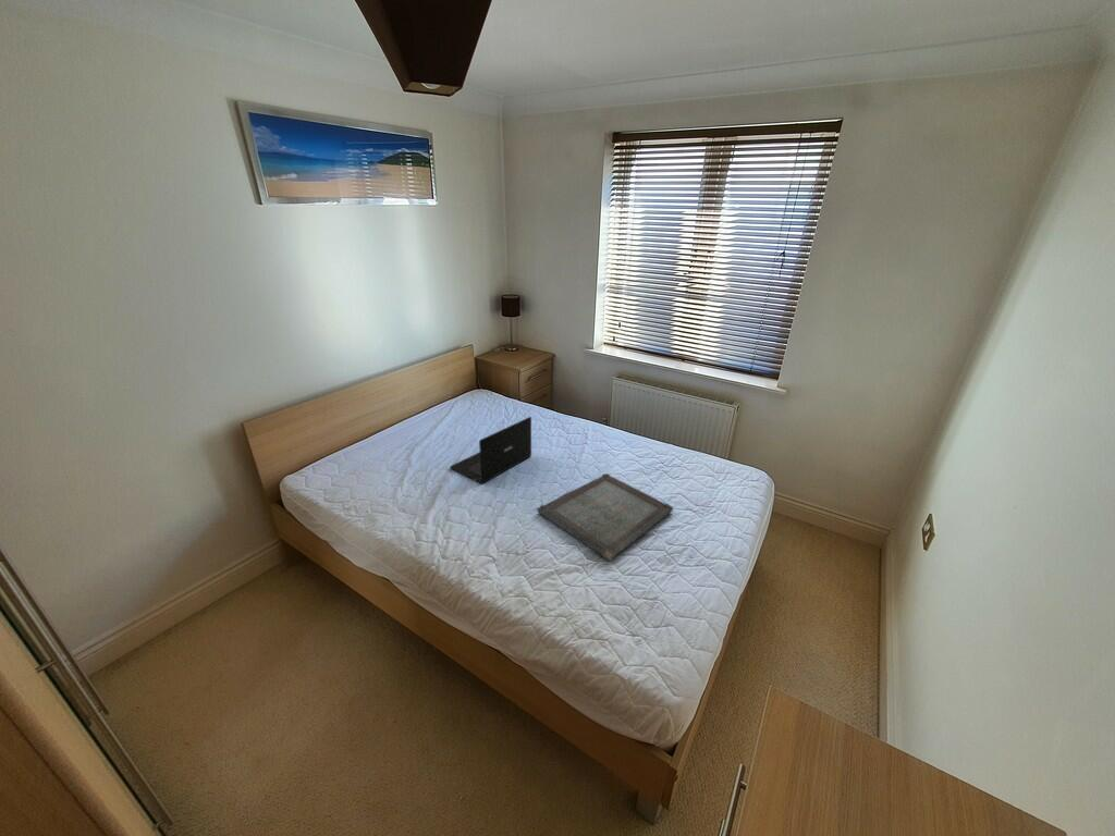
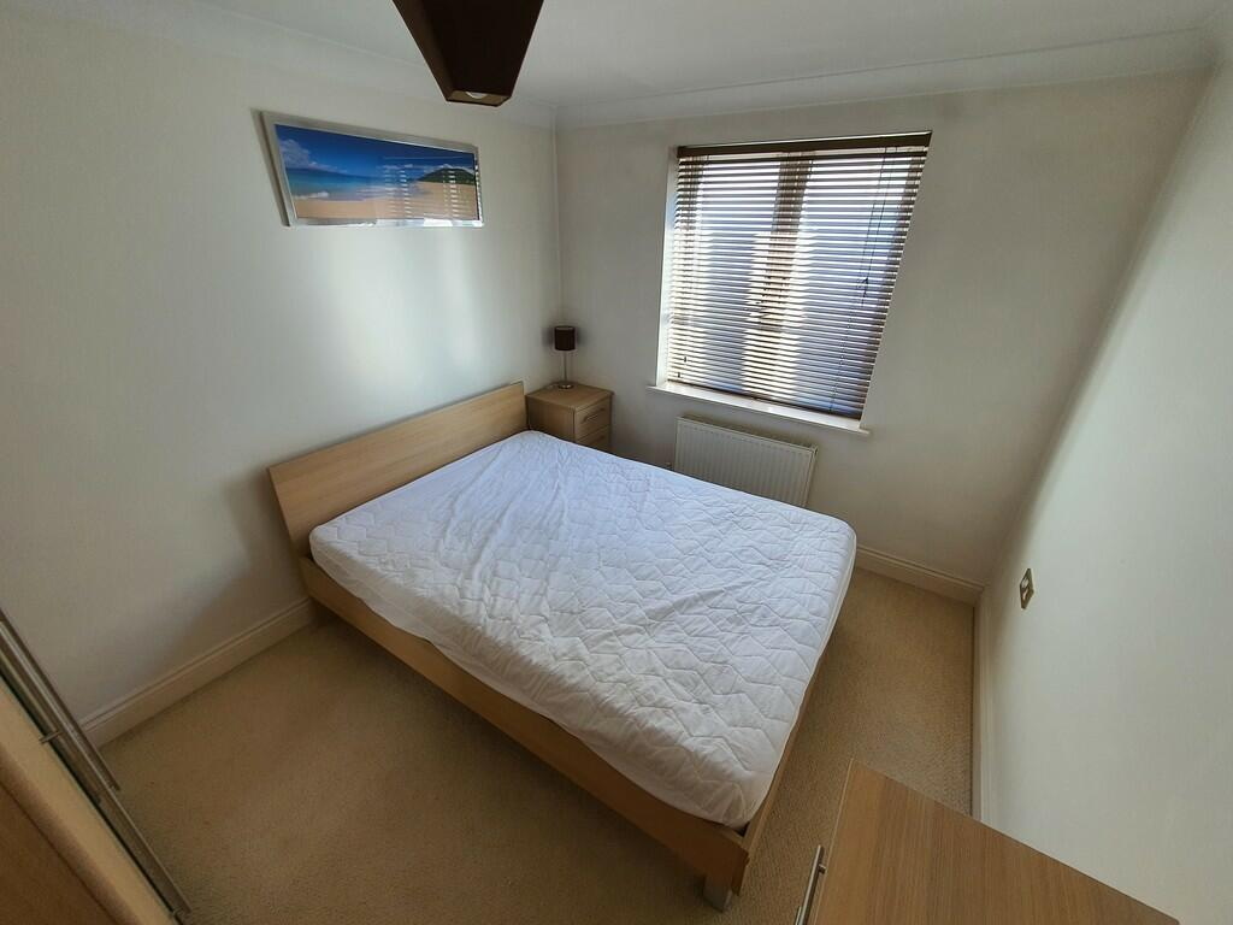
- laptop [449,416,532,484]
- serving tray [537,472,674,561]
